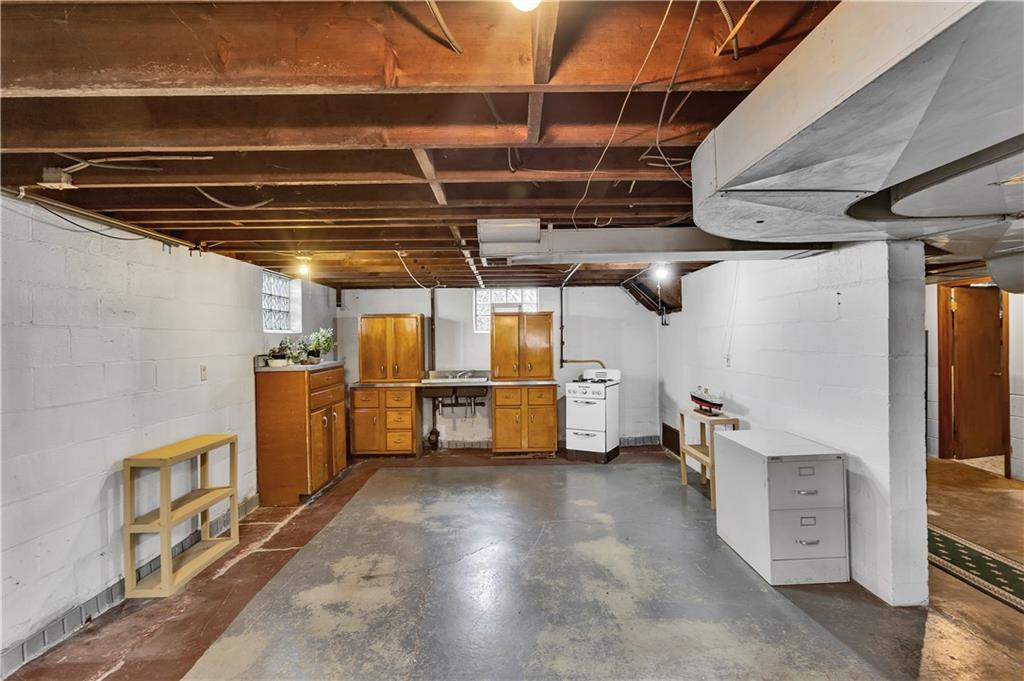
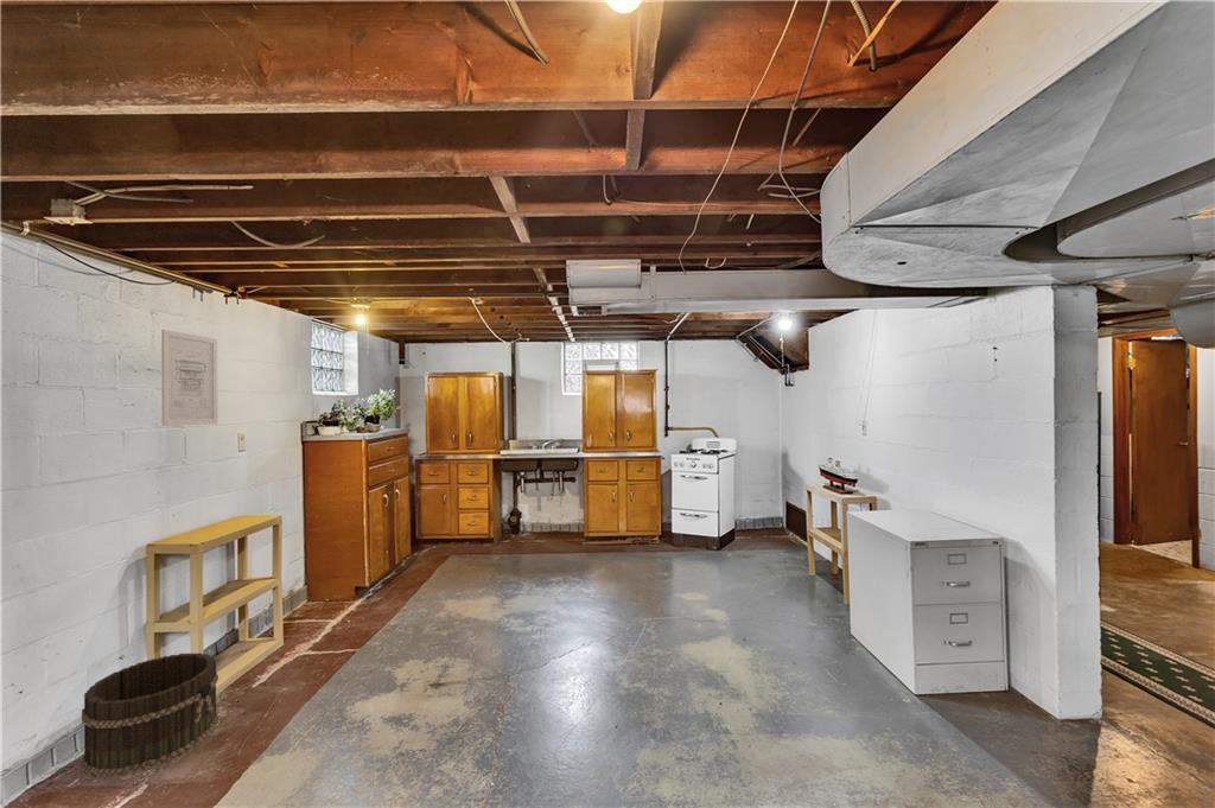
+ bucket [81,651,220,778]
+ wall art [160,329,218,427]
